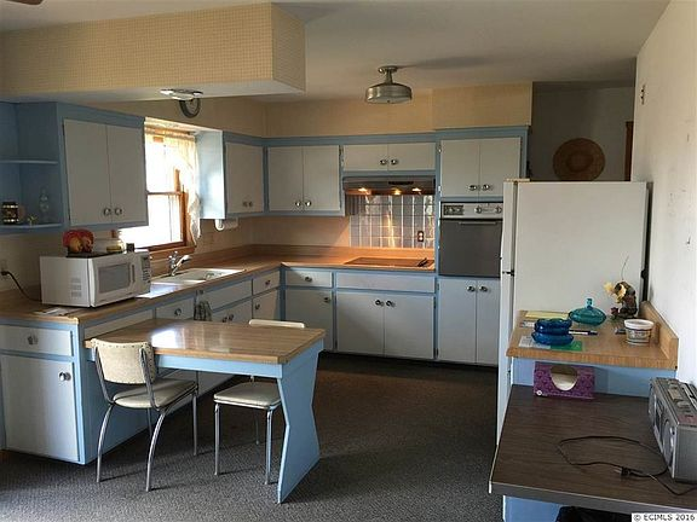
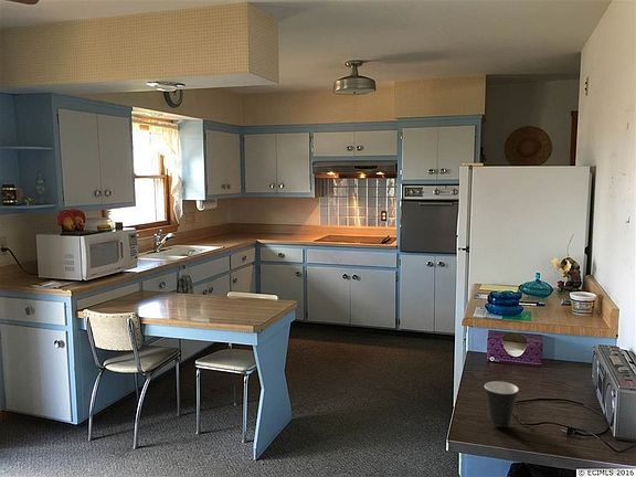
+ mug [484,380,519,428]
